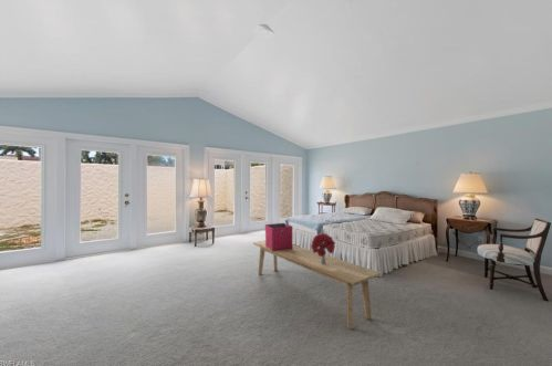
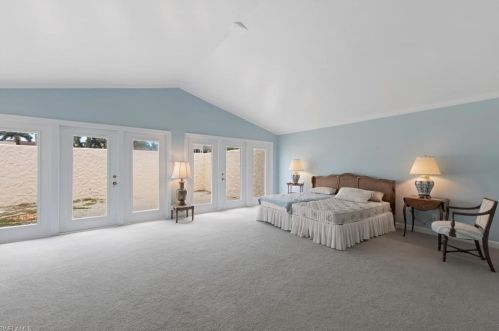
- storage bin [264,222,293,251]
- bouquet [310,232,336,264]
- bench [252,240,382,330]
